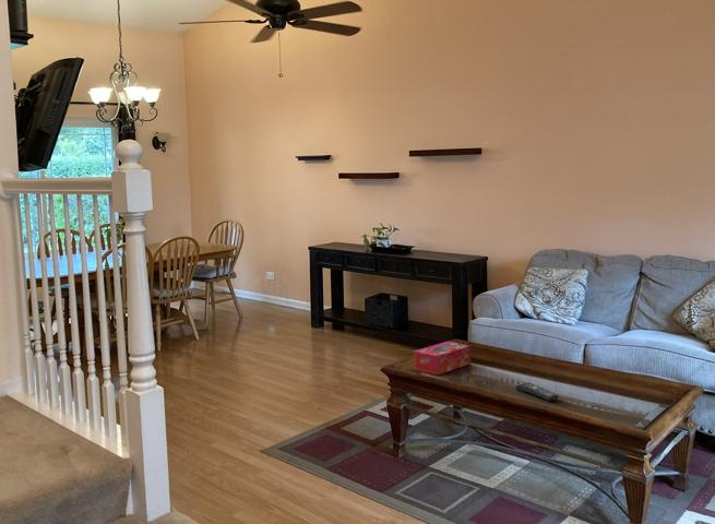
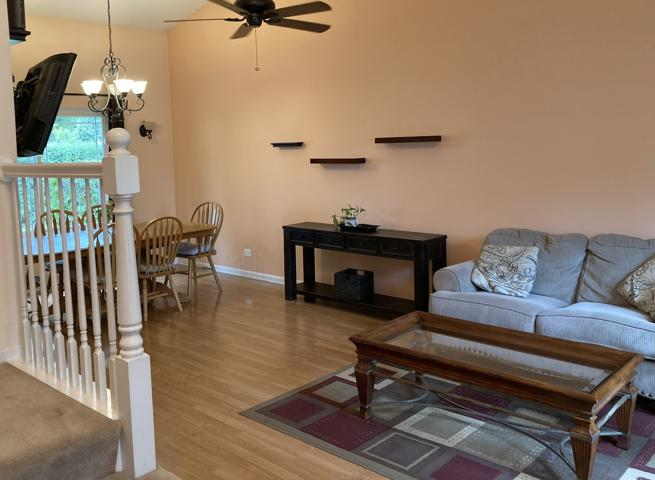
- remote control [515,382,560,402]
- tissue box [413,341,472,377]
